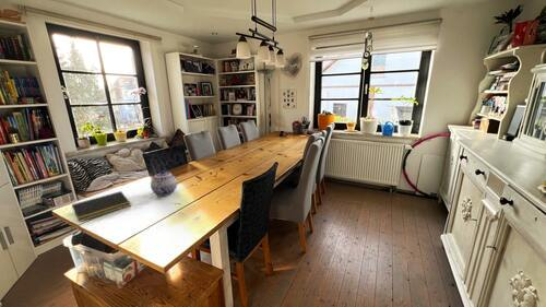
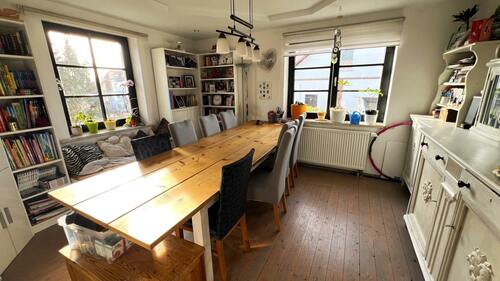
- teapot [150,169,178,197]
- notepad [71,190,132,223]
